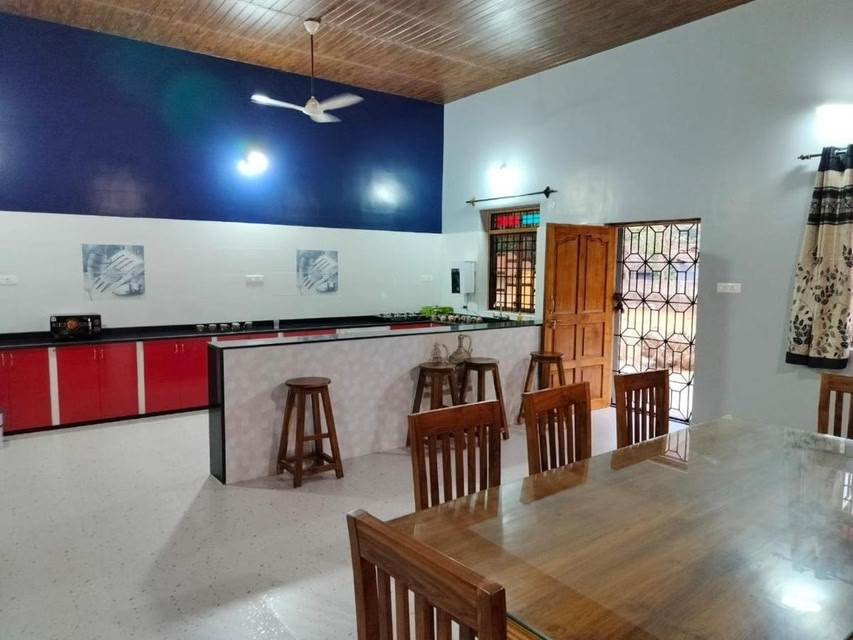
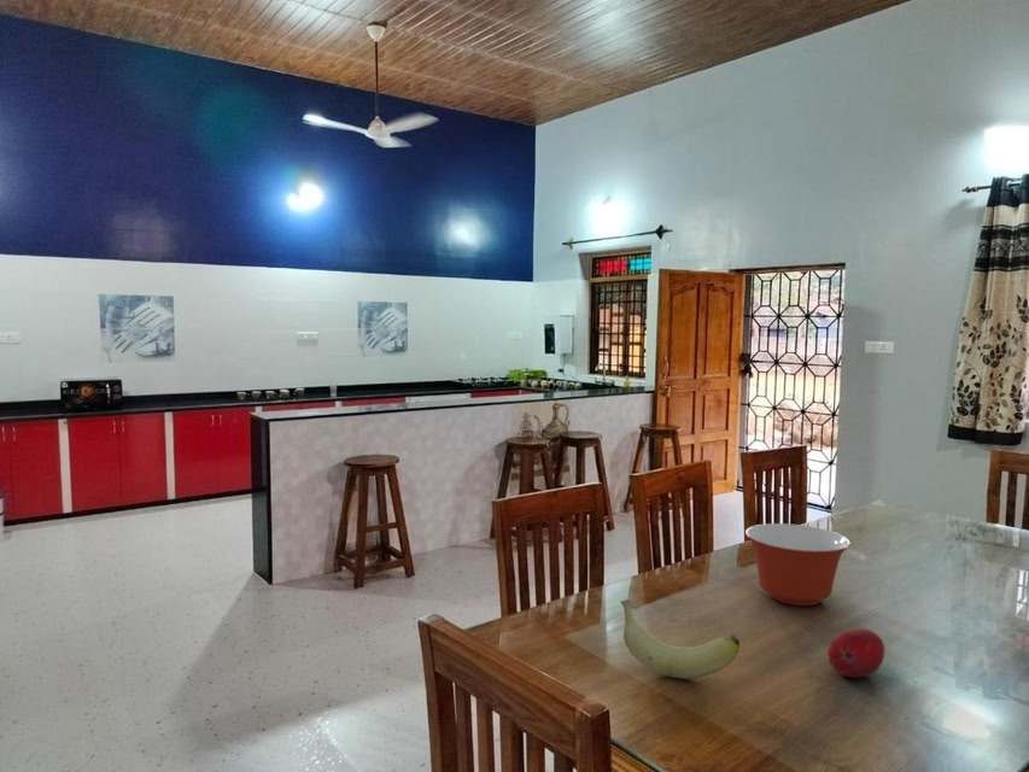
+ fruit [826,627,885,679]
+ banana [619,598,741,680]
+ mixing bowl [744,522,852,607]
